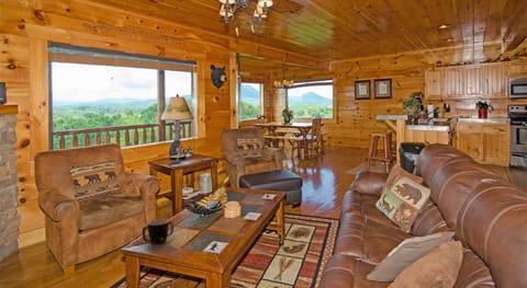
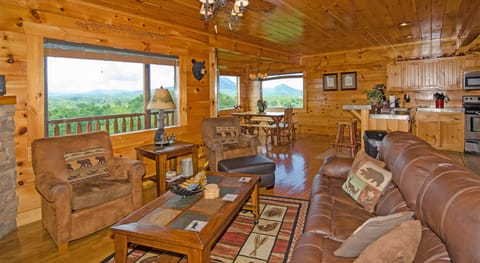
- mug [142,219,175,244]
